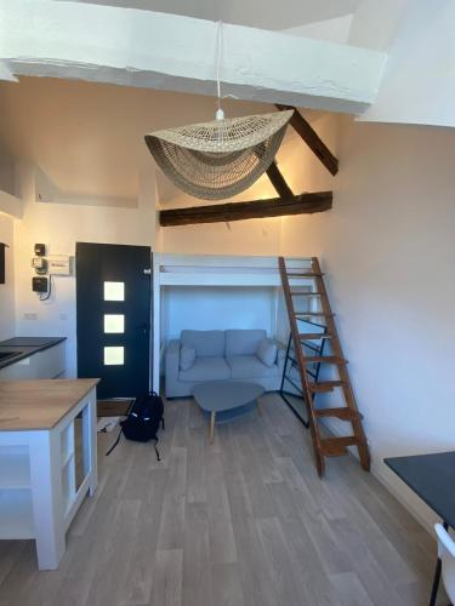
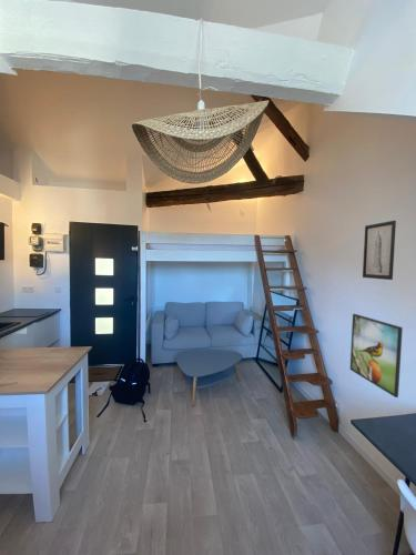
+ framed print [349,313,404,398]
+ wall art [362,220,397,281]
